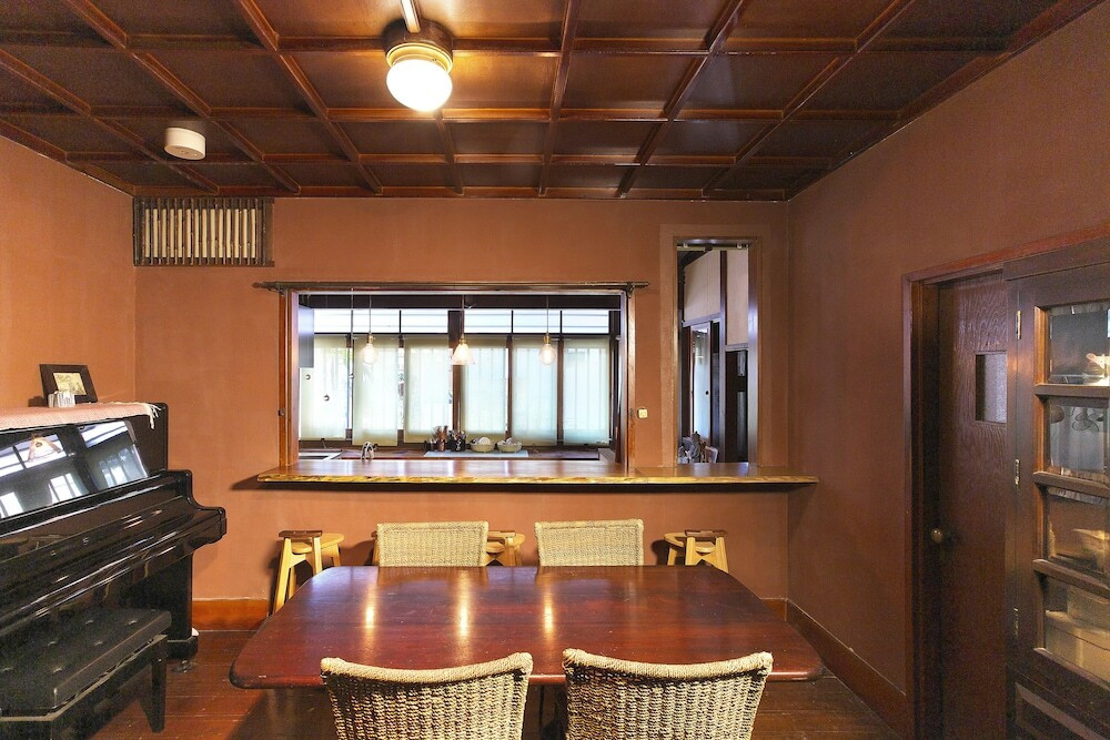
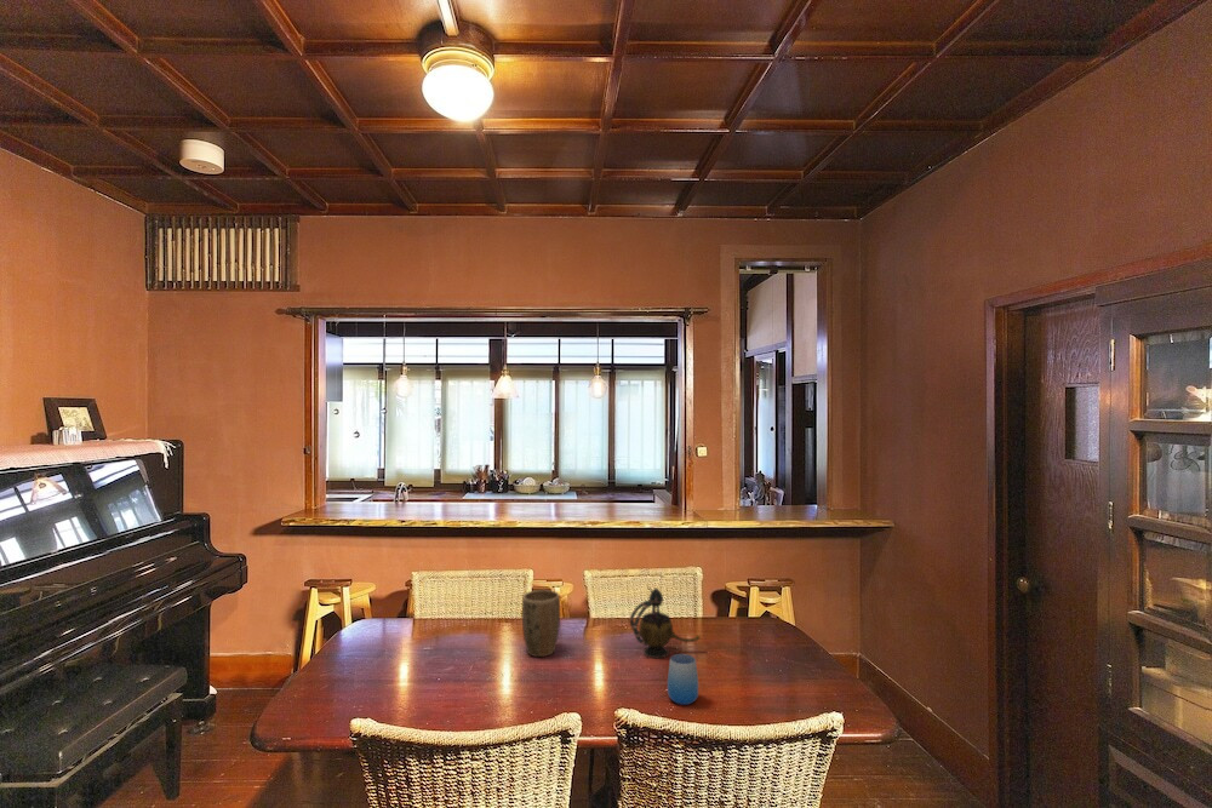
+ plant pot [521,589,561,658]
+ cup [667,653,699,706]
+ teapot [629,586,702,659]
